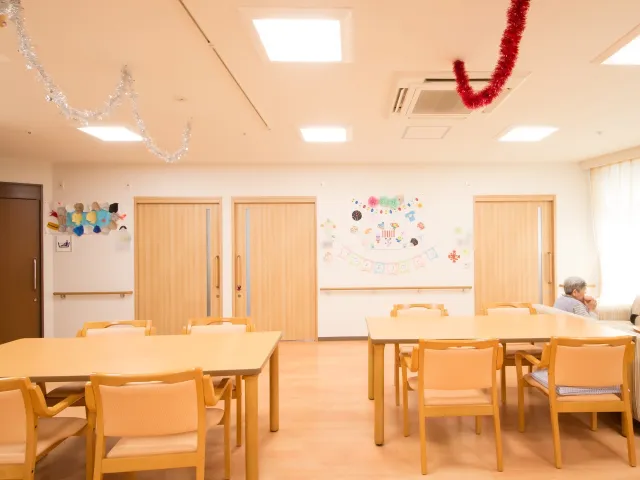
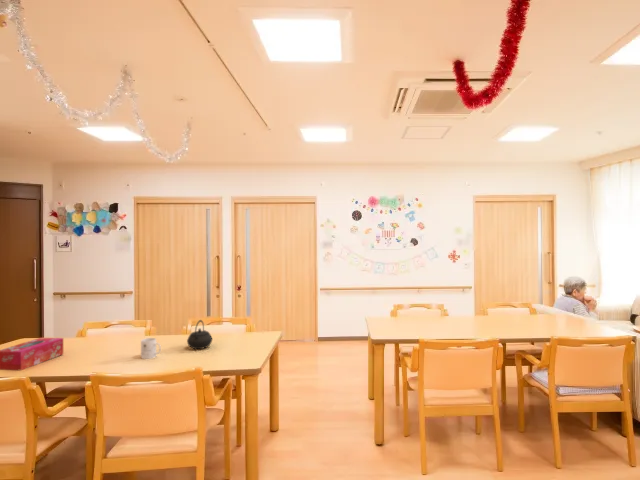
+ tissue box [0,337,64,371]
+ kettle [186,319,213,350]
+ mug [140,337,162,360]
